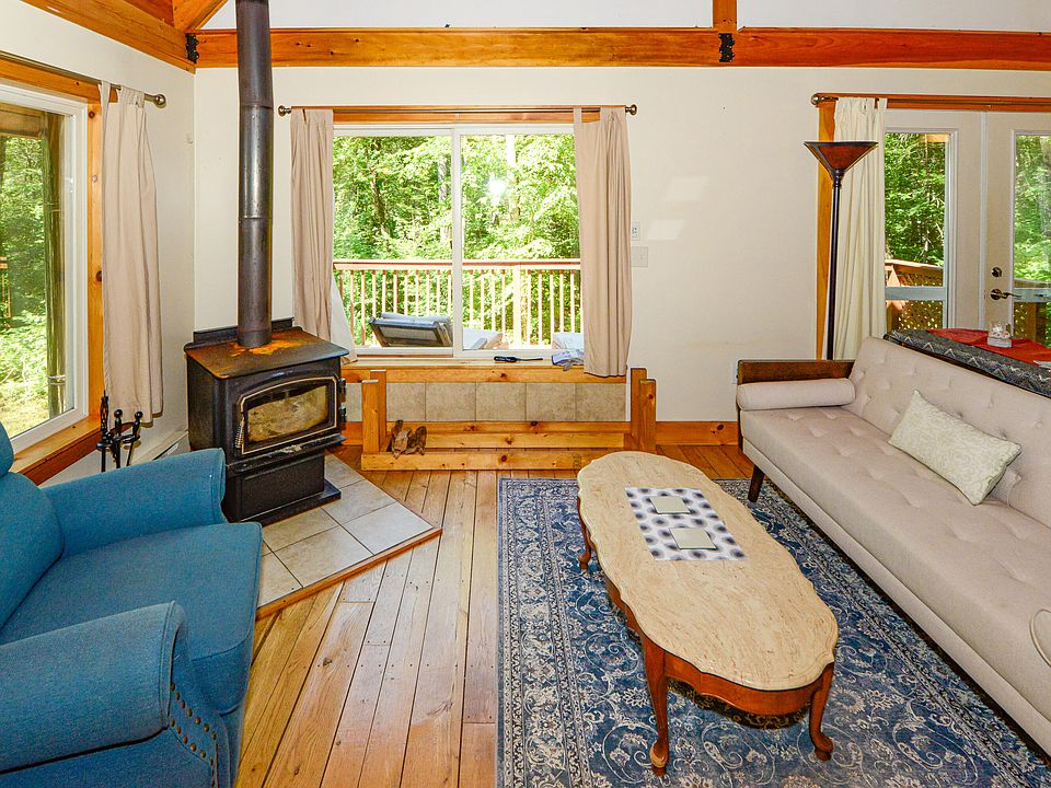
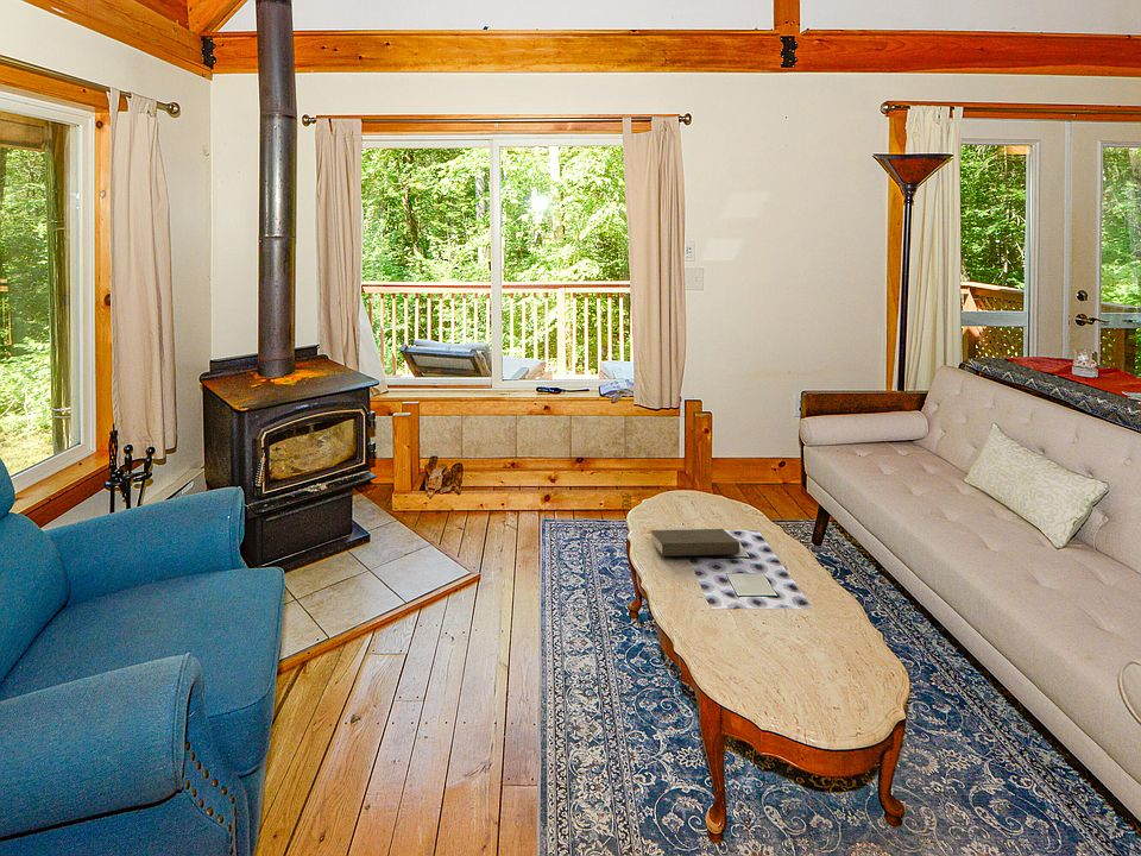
+ book [649,528,740,558]
